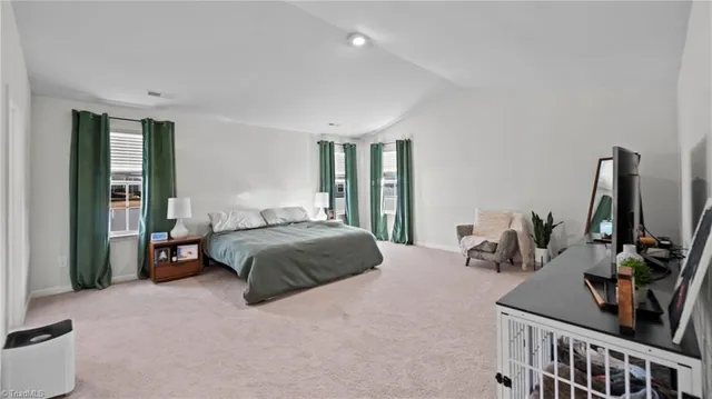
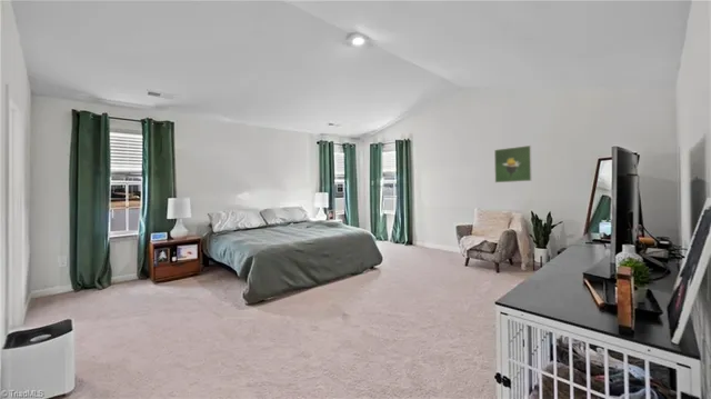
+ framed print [493,144,533,183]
